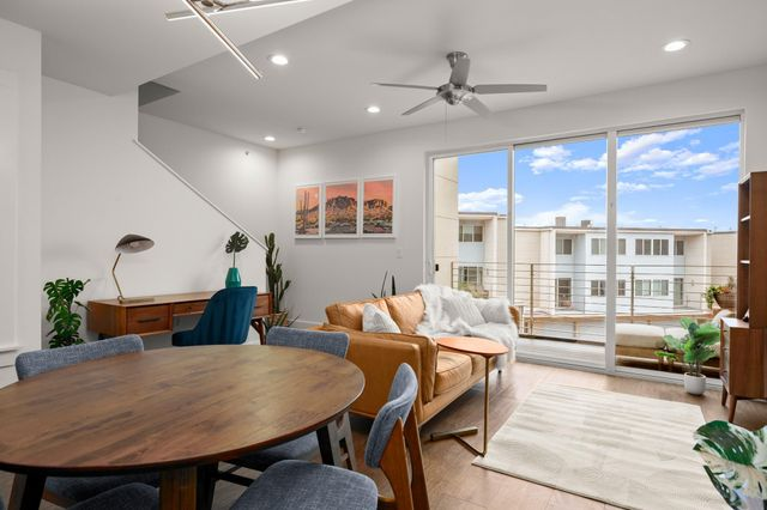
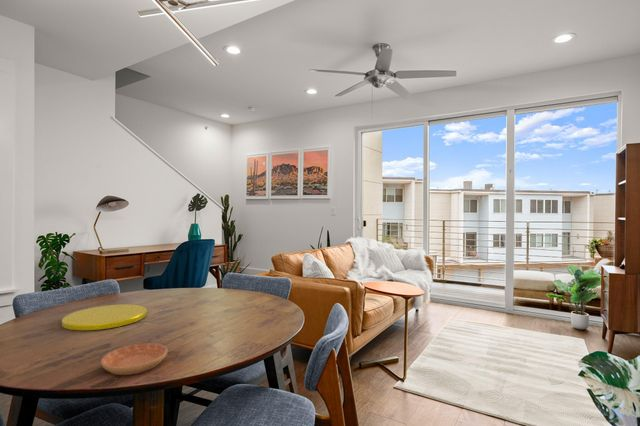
+ plate [61,303,148,331]
+ saucer [100,342,168,376]
